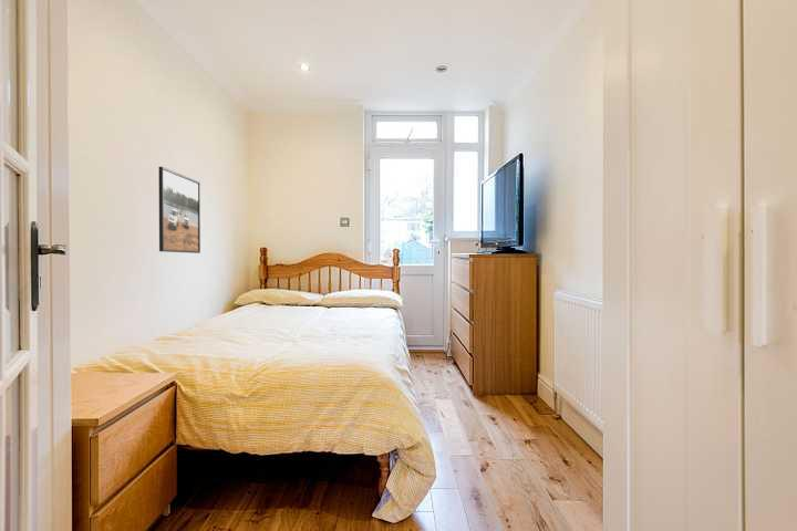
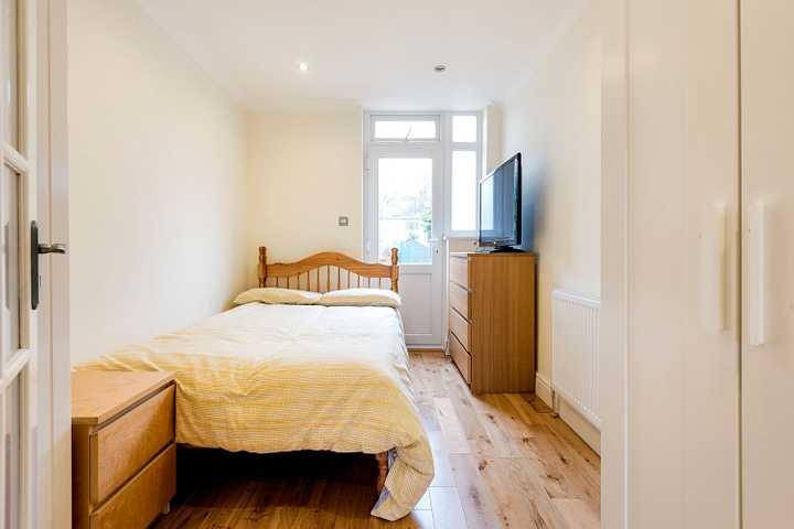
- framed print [157,166,201,254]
